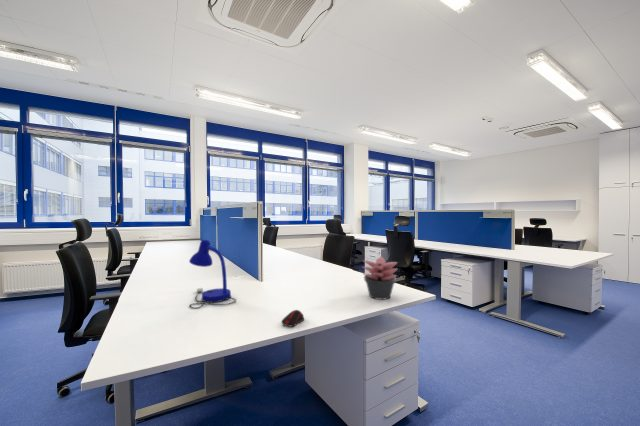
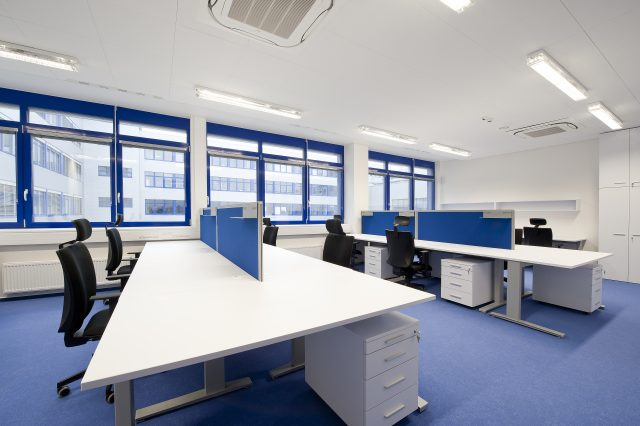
- computer mouse [280,309,305,328]
- desk lamp [188,239,237,309]
- succulent plant [361,256,399,300]
